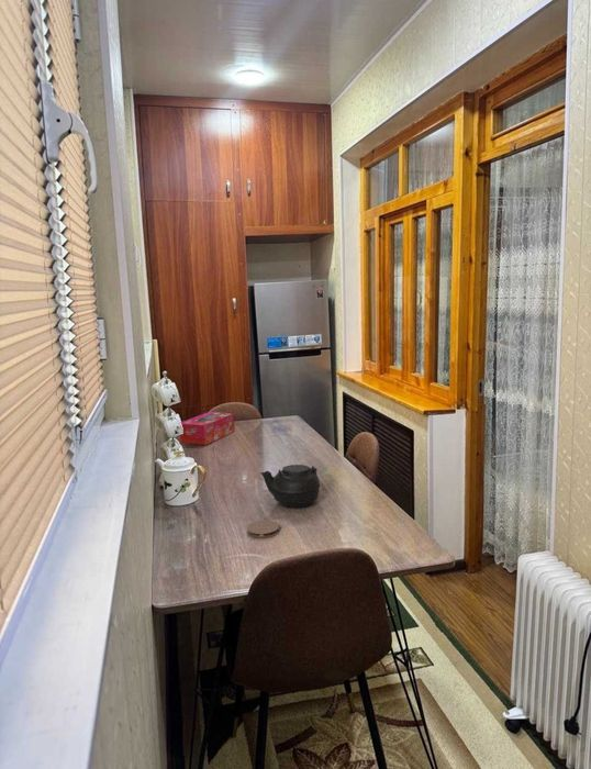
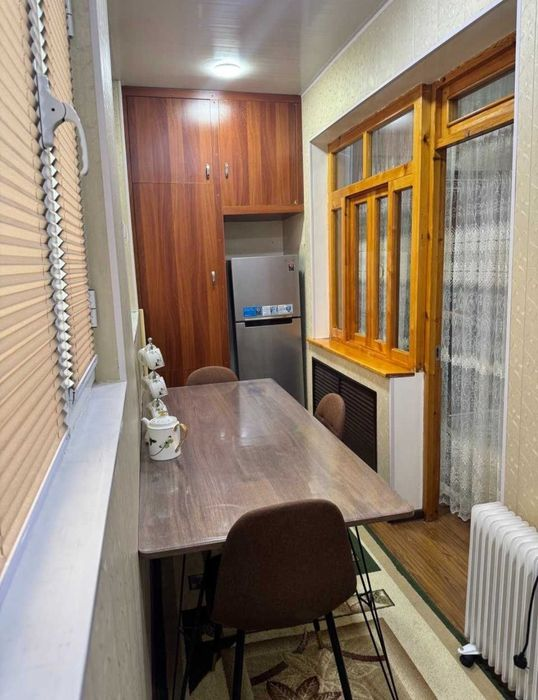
- coaster [246,520,280,539]
- teapot [259,464,321,509]
- tissue box [178,411,236,446]
